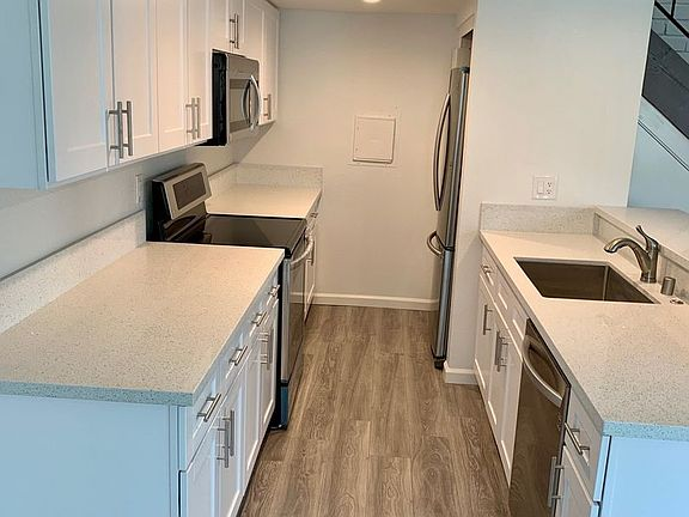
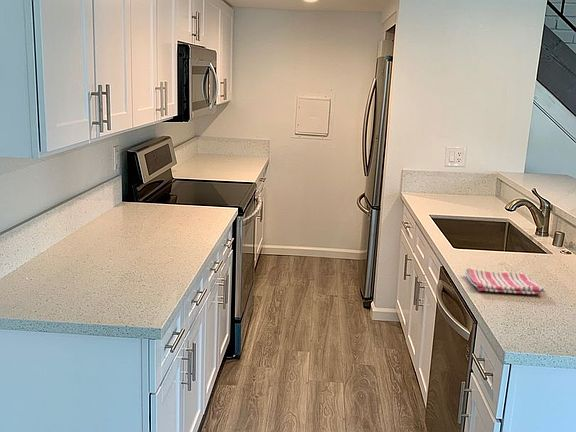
+ dish towel [464,267,547,295]
